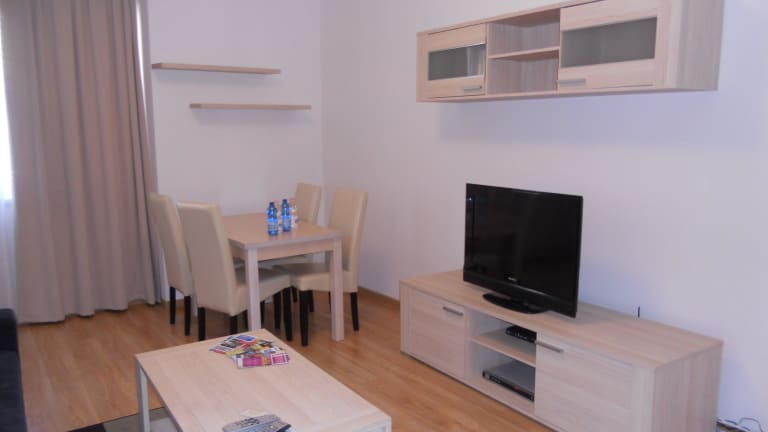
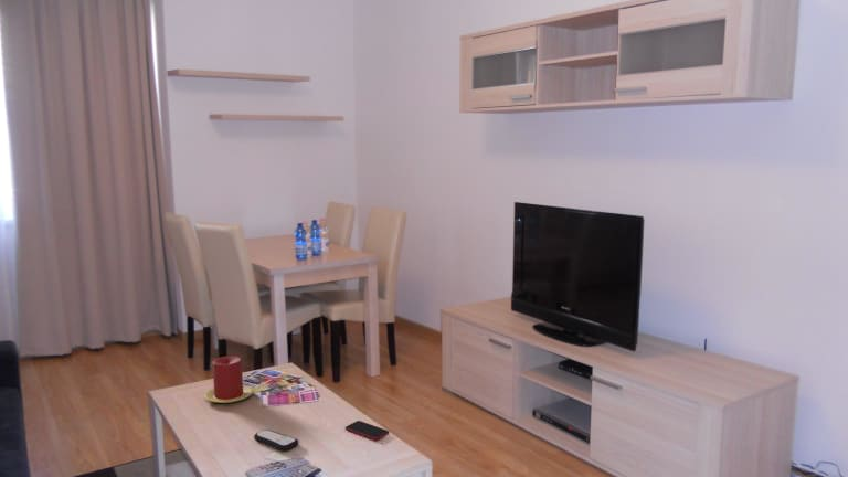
+ candle [203,356,254,404]
+ remote control [253,428,299,453]
+ smartphone [344,420,390,442]
